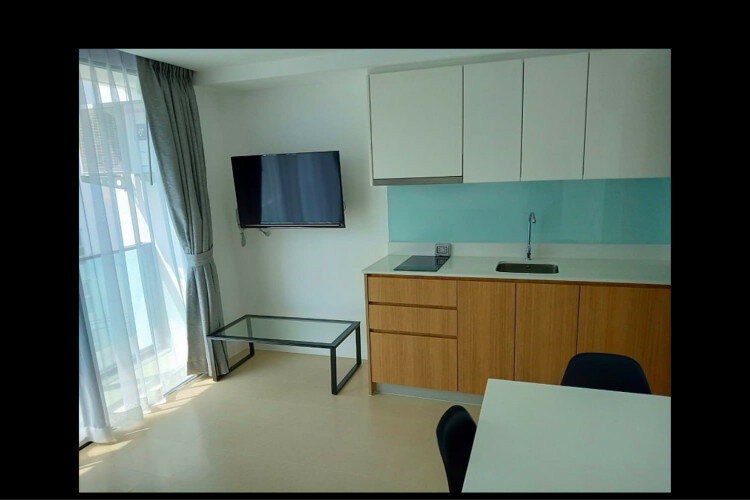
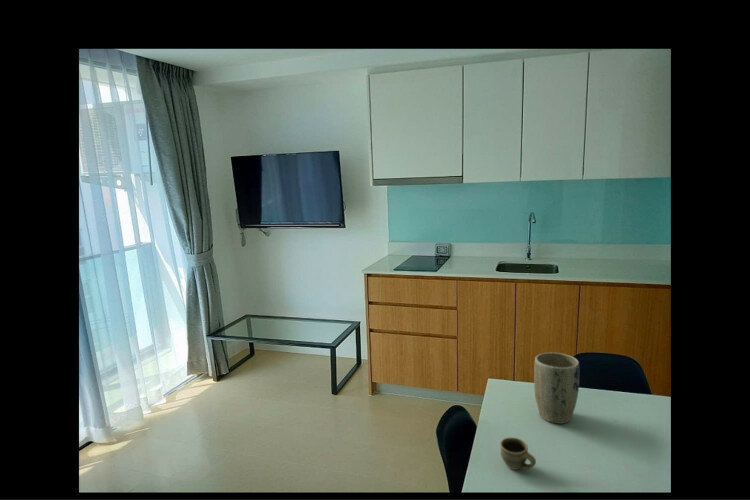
+ plant pot [533,352,580,425]
+ cup [499,437,537,471]
